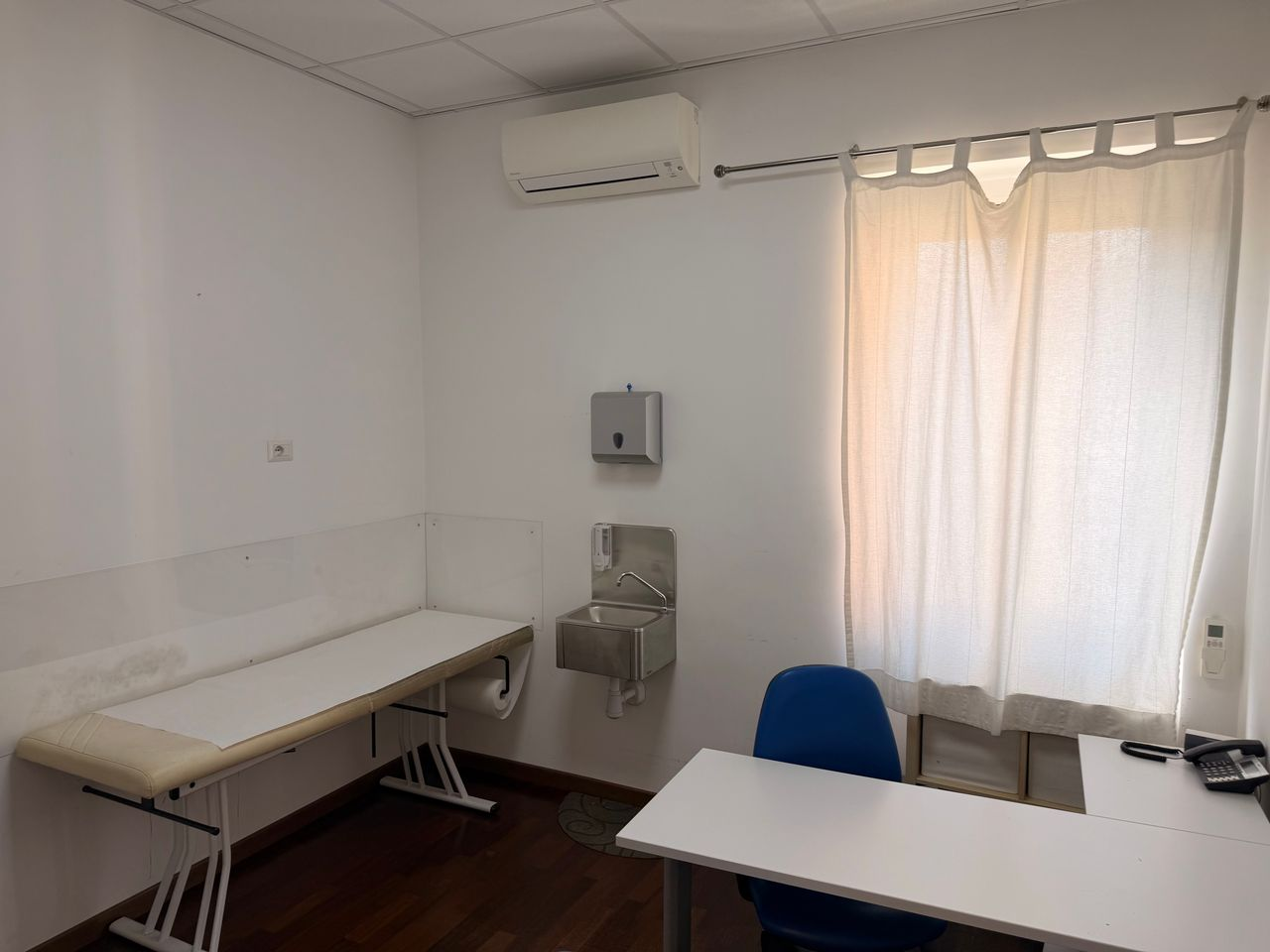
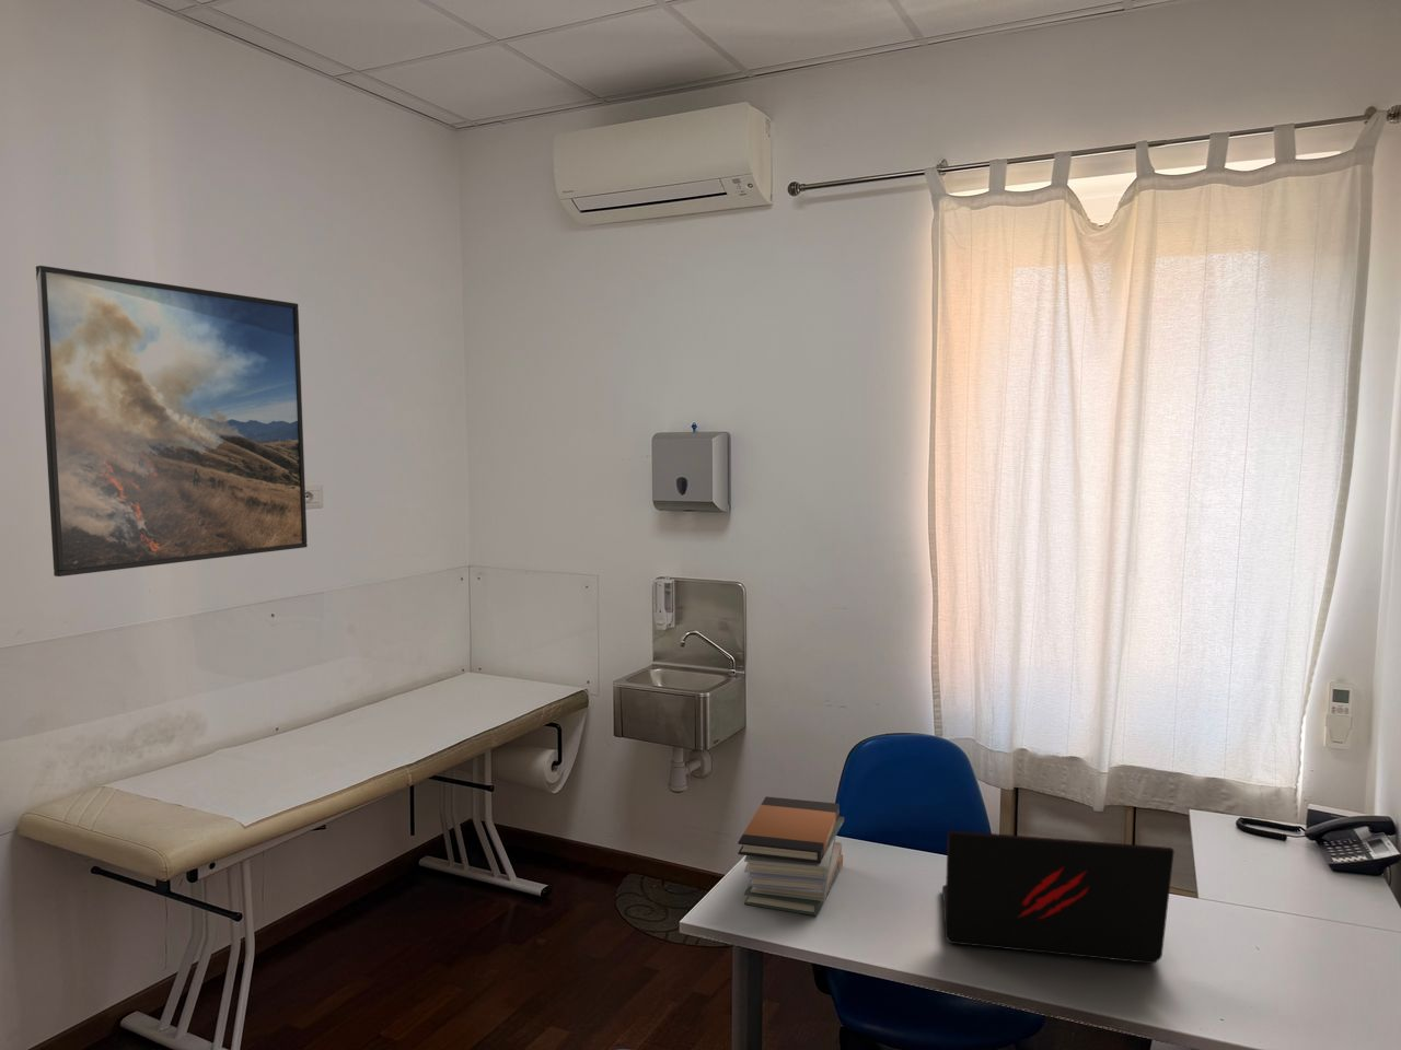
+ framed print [35,265,309,578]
+ laptop [941,829,1176,965]
+ book stack [737,795,845,917]
